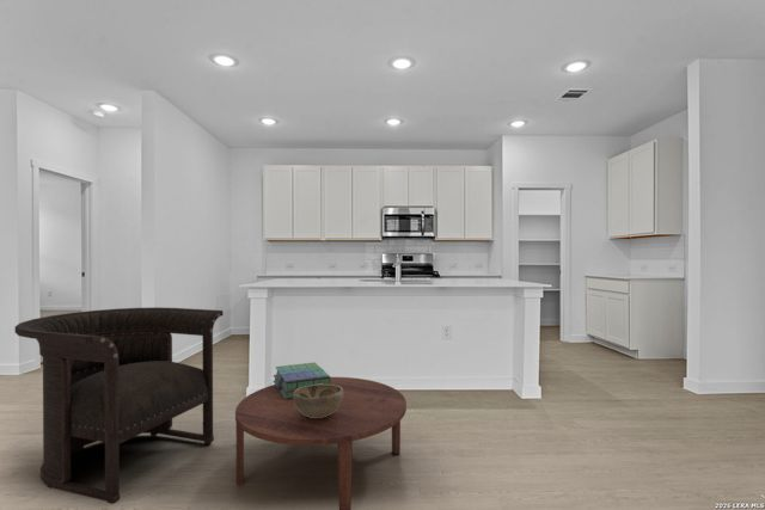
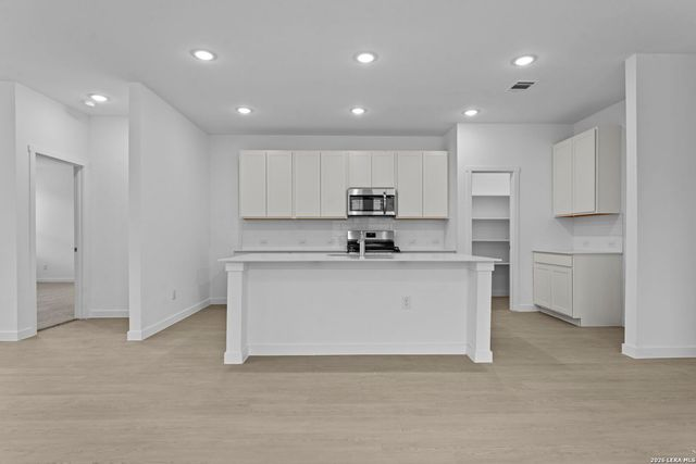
- stack of books [273,362,331,399]
- armchair [14,306,225,505]
- decorative bowl [293,383,343,418]
- coffee table [234,376,408,510]
